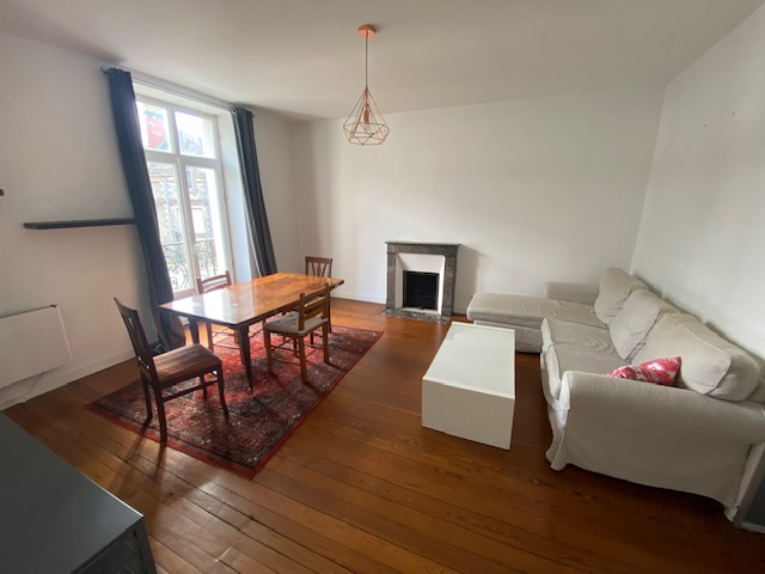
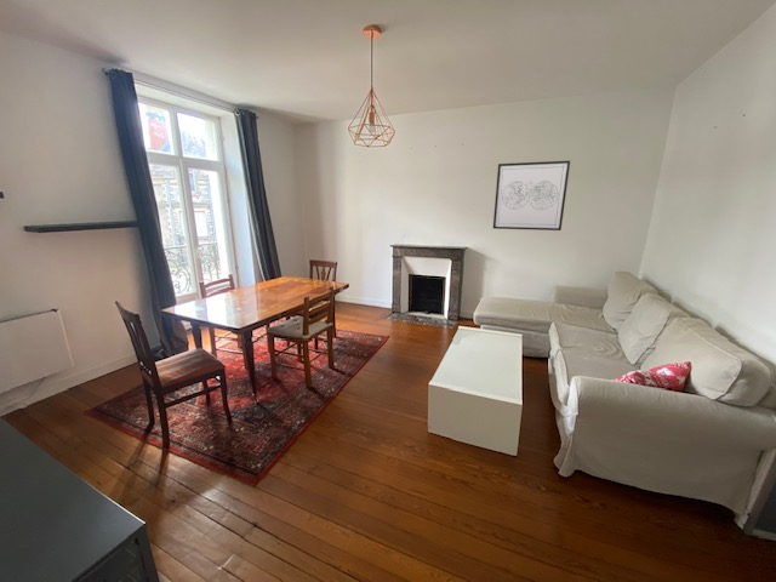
+ wall art [492,160,571,232]
